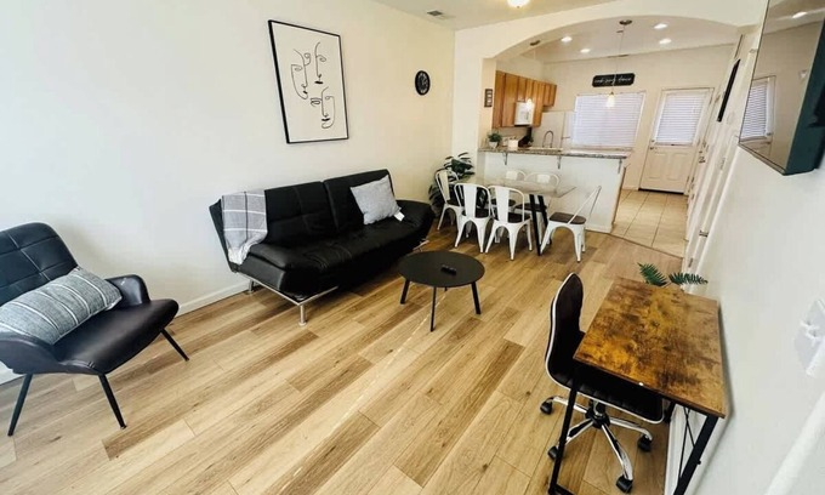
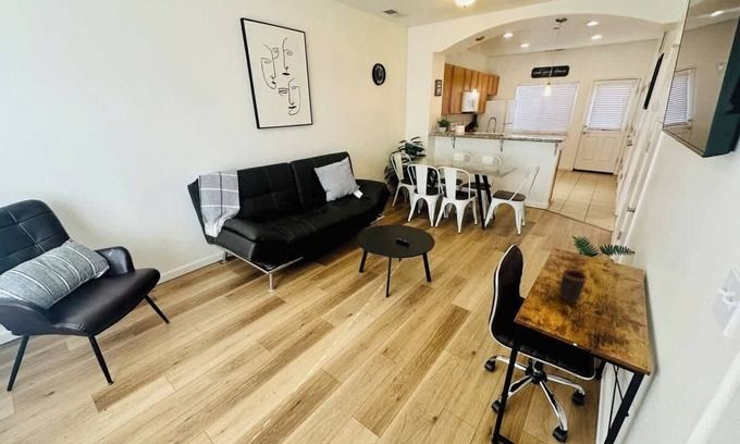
+ mug [558,269,589,304]
